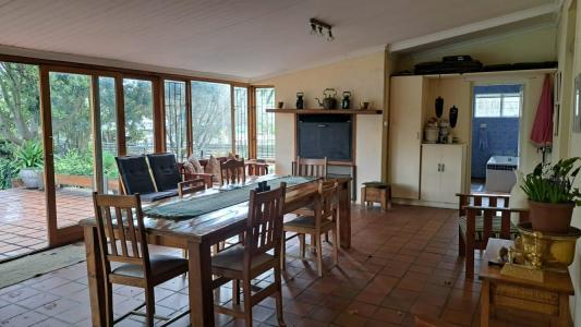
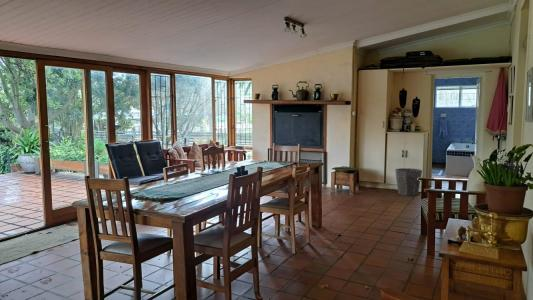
+ waste bin [394,167,423,197]
